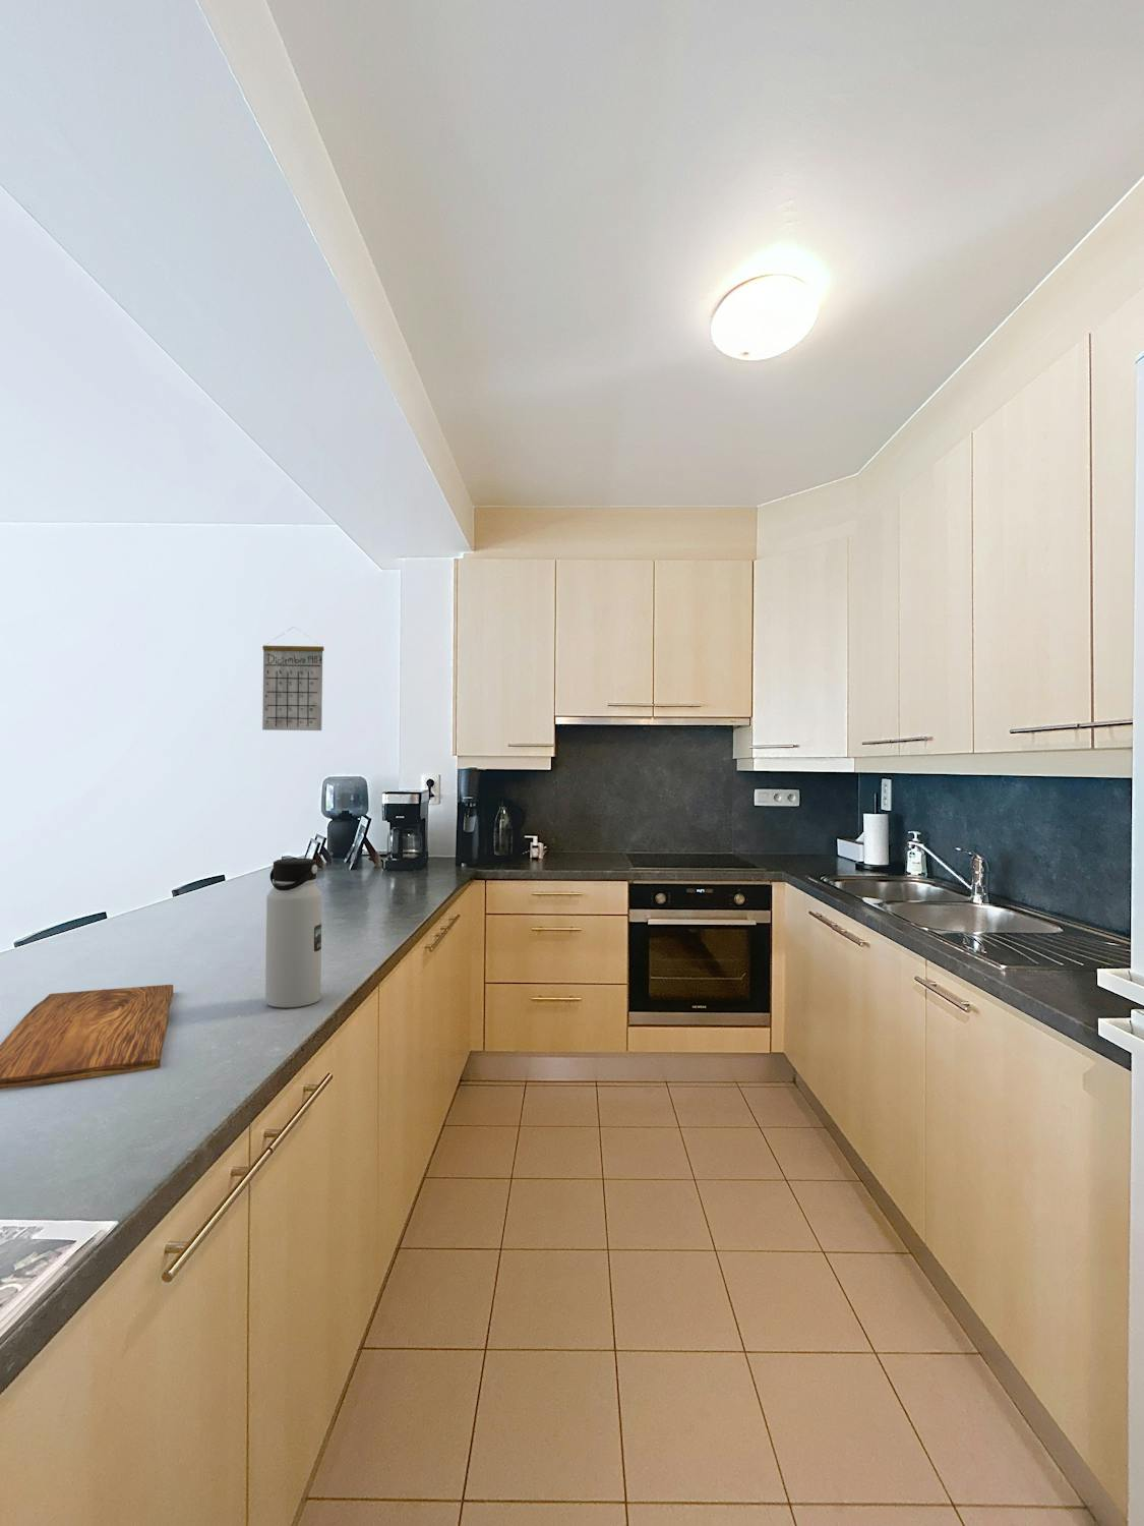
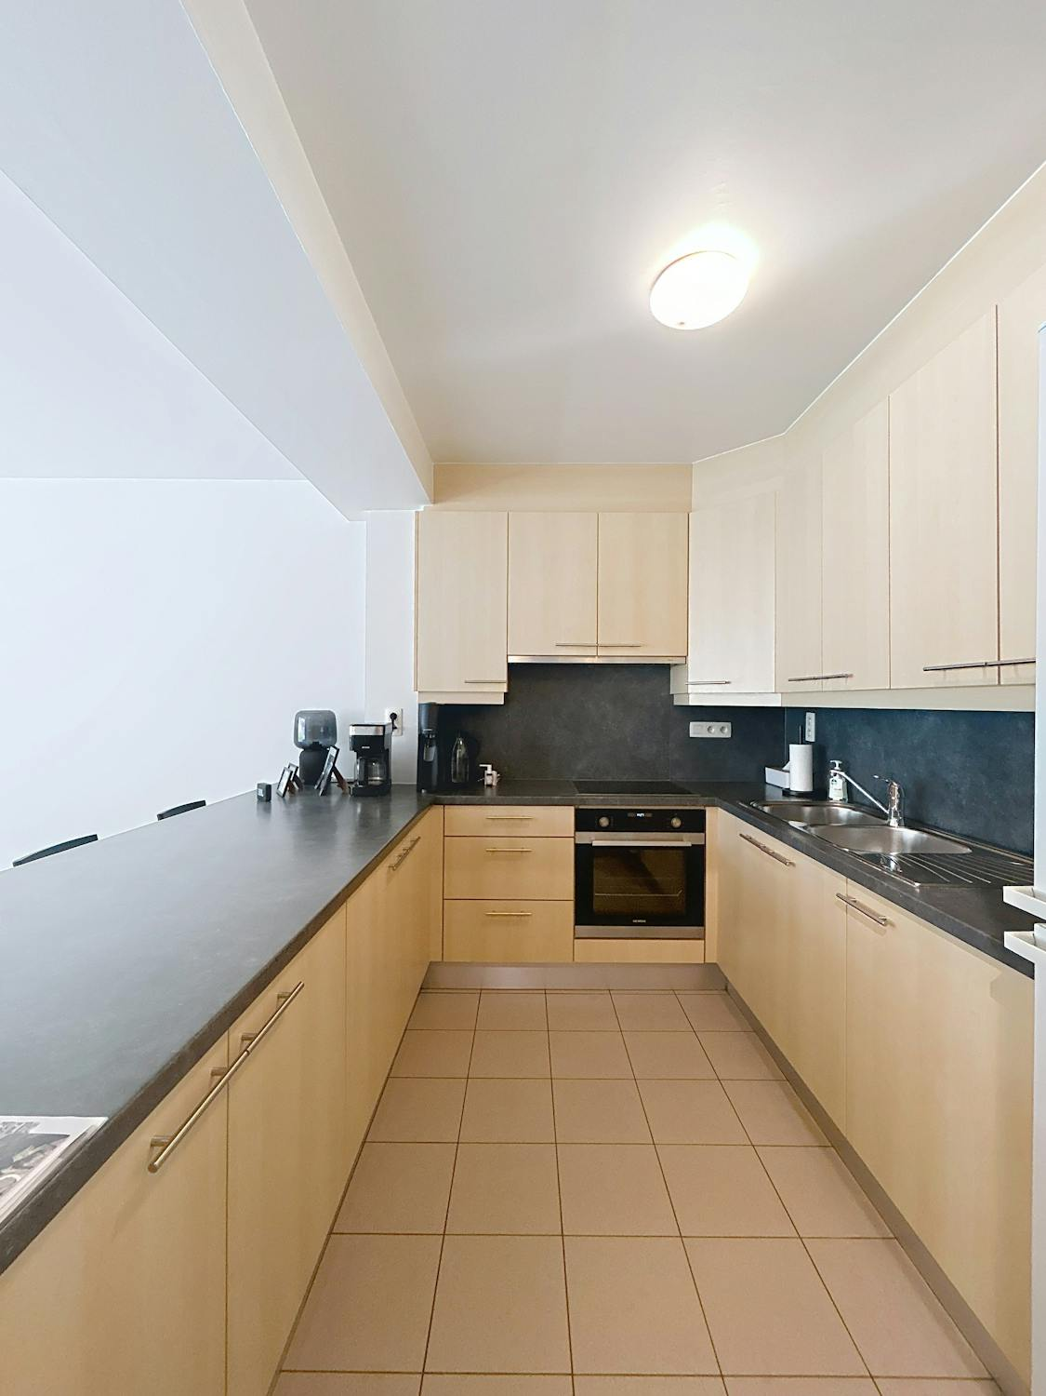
- calendar [261,626,326,732]
- cutting board [0,984,174,1091]
- water bottle [264,858,323,1008]
